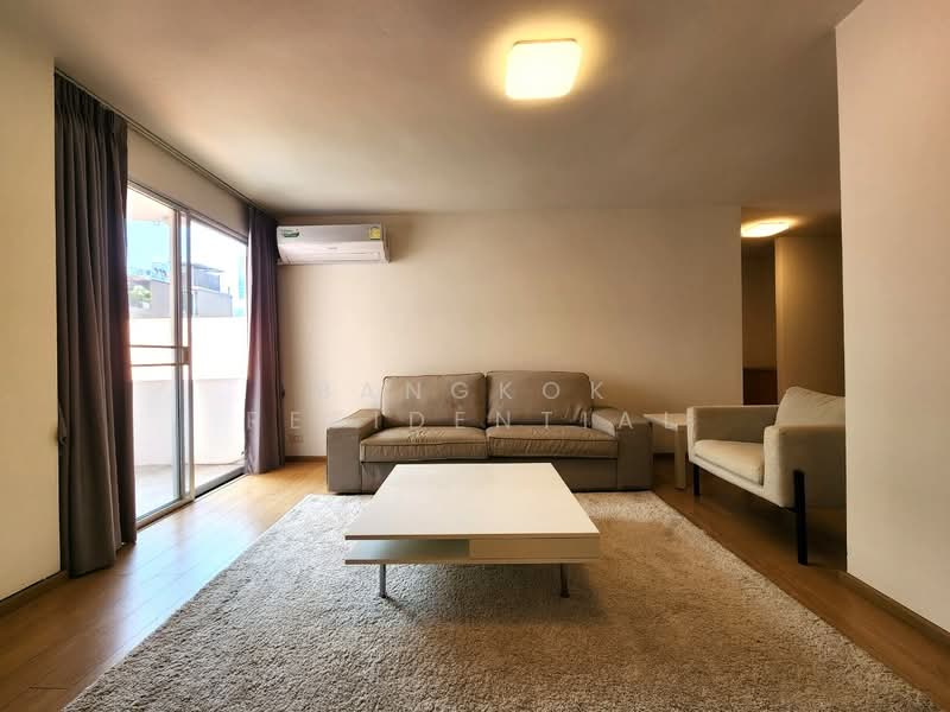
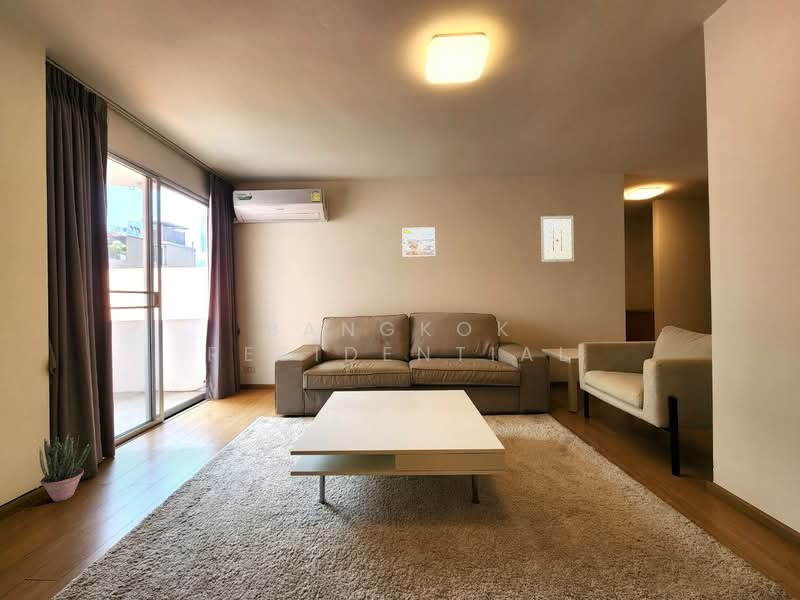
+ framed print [401,226,436,258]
+ potted plant [39,432,93,502]
+ wall art [540,215,575,263]
